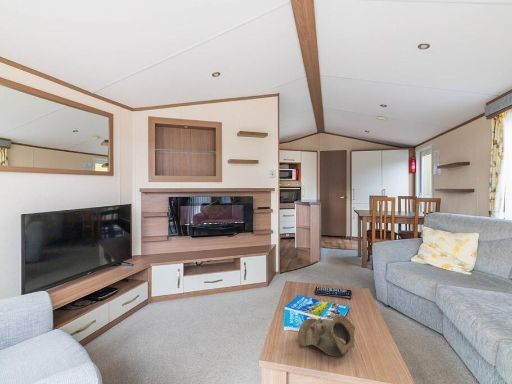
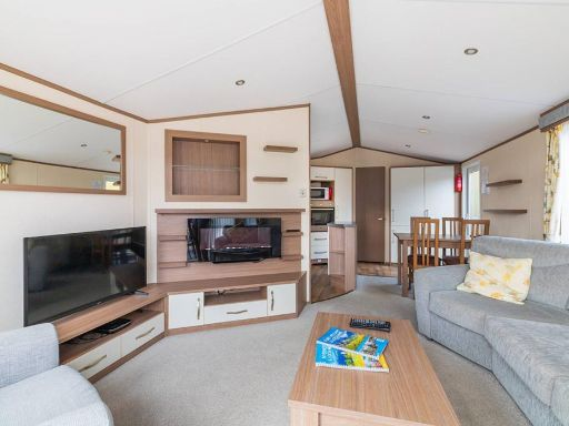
- decorative bowl [297,314,356,357]
